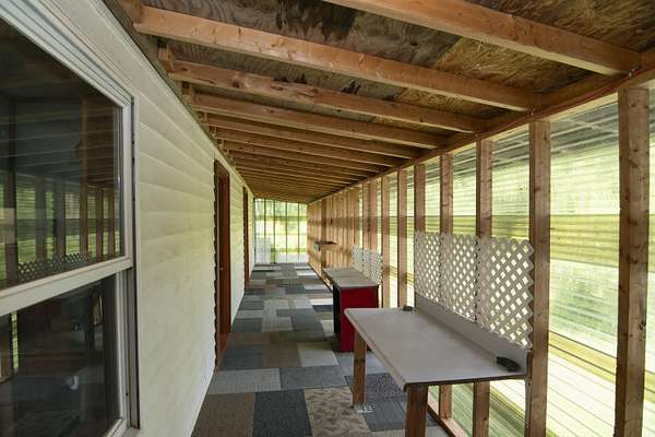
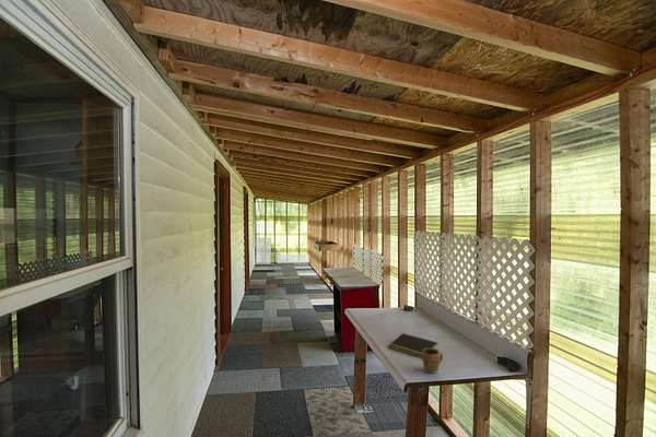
+ mug [421,347,444,374]
+ notepad [387,332,438,358]
